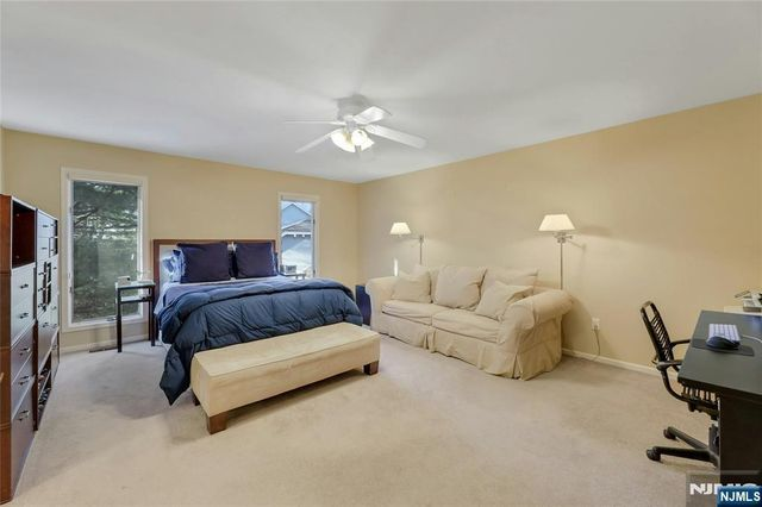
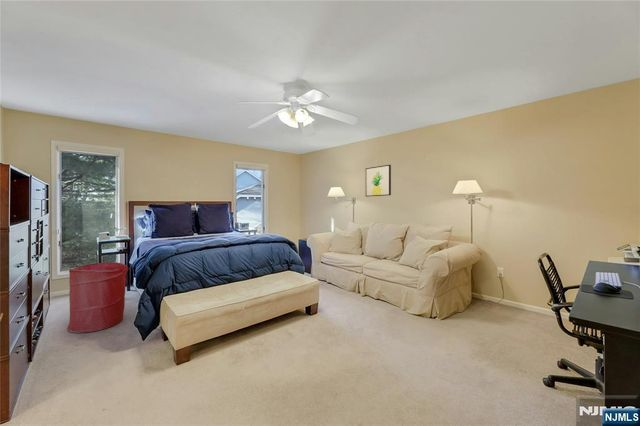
+ laundry hamper [66,261,129,334]
+ wall art [365,164,392,198]
